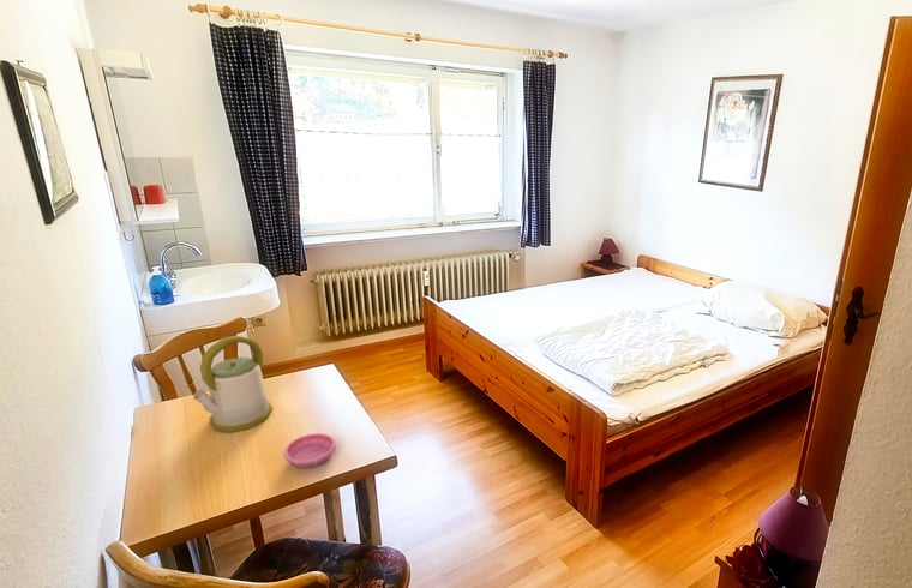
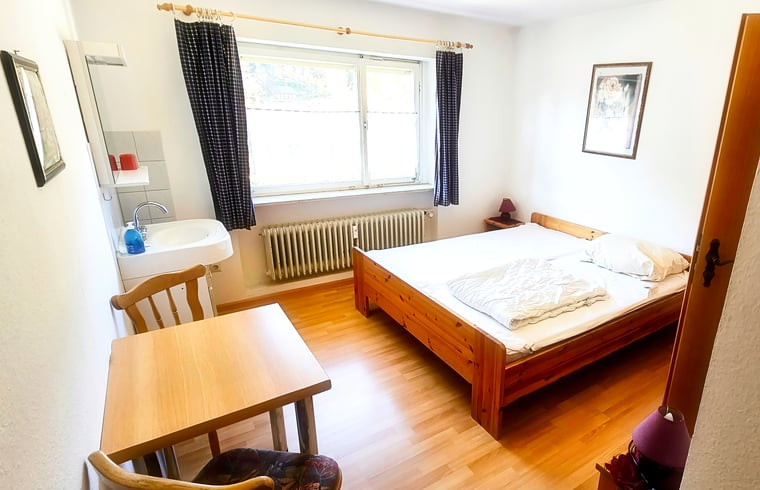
- saucer [283,432,336,469]
- kettle [192,335,274,433]
